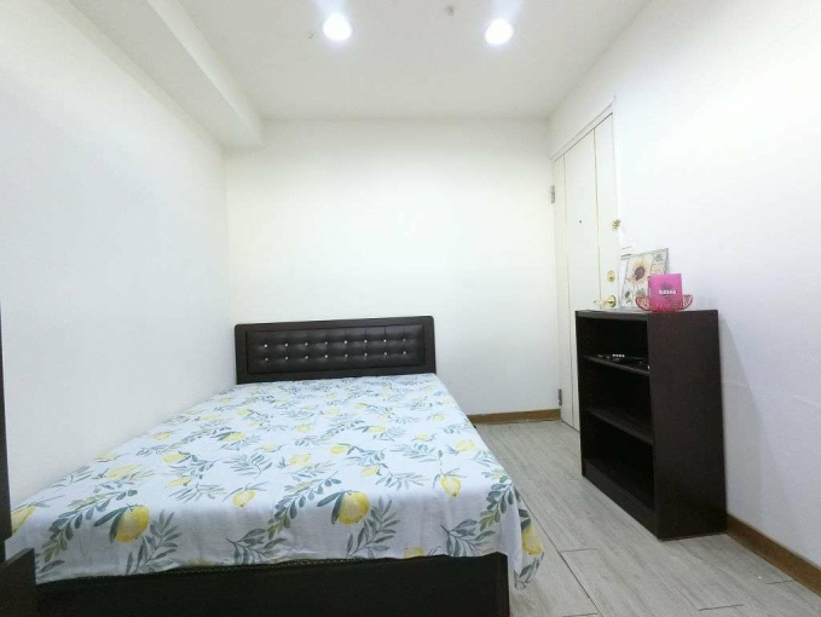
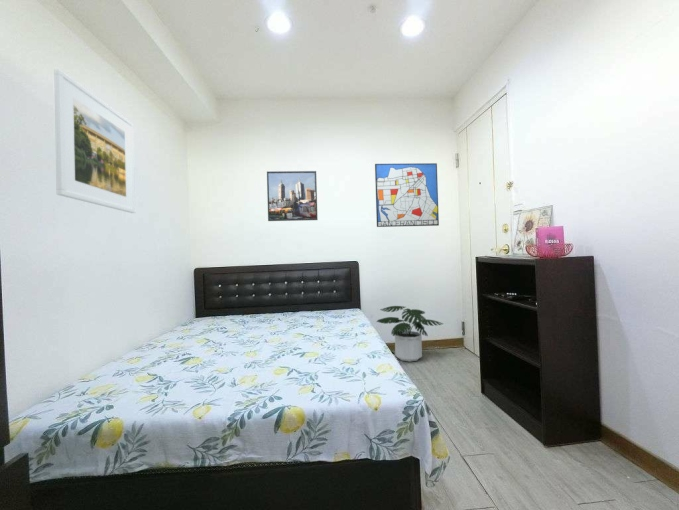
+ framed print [53,68,136,214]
+ wall art [374,162,440,228]
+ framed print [266,170,319,222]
+ potted plant [376,305,444,363]
